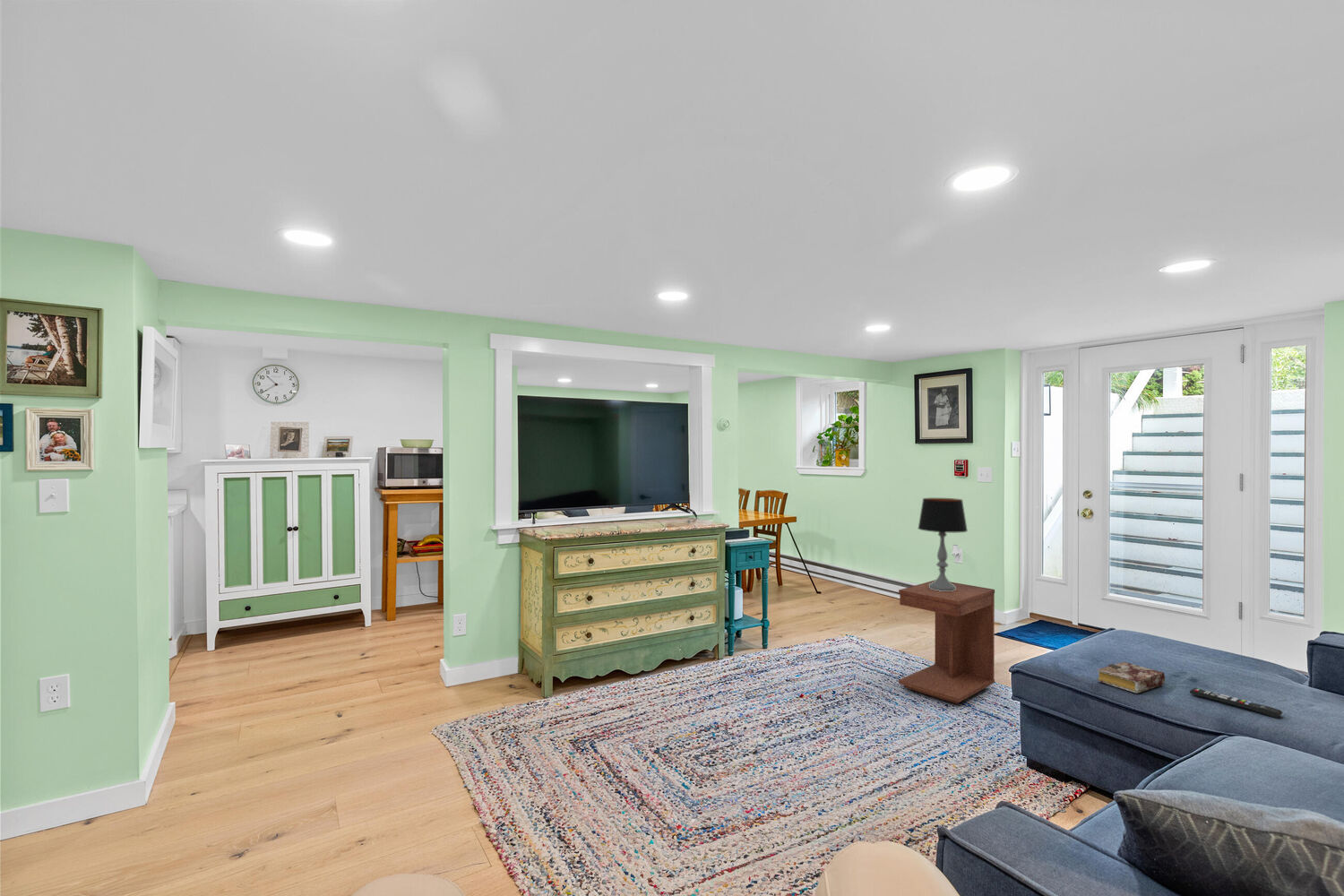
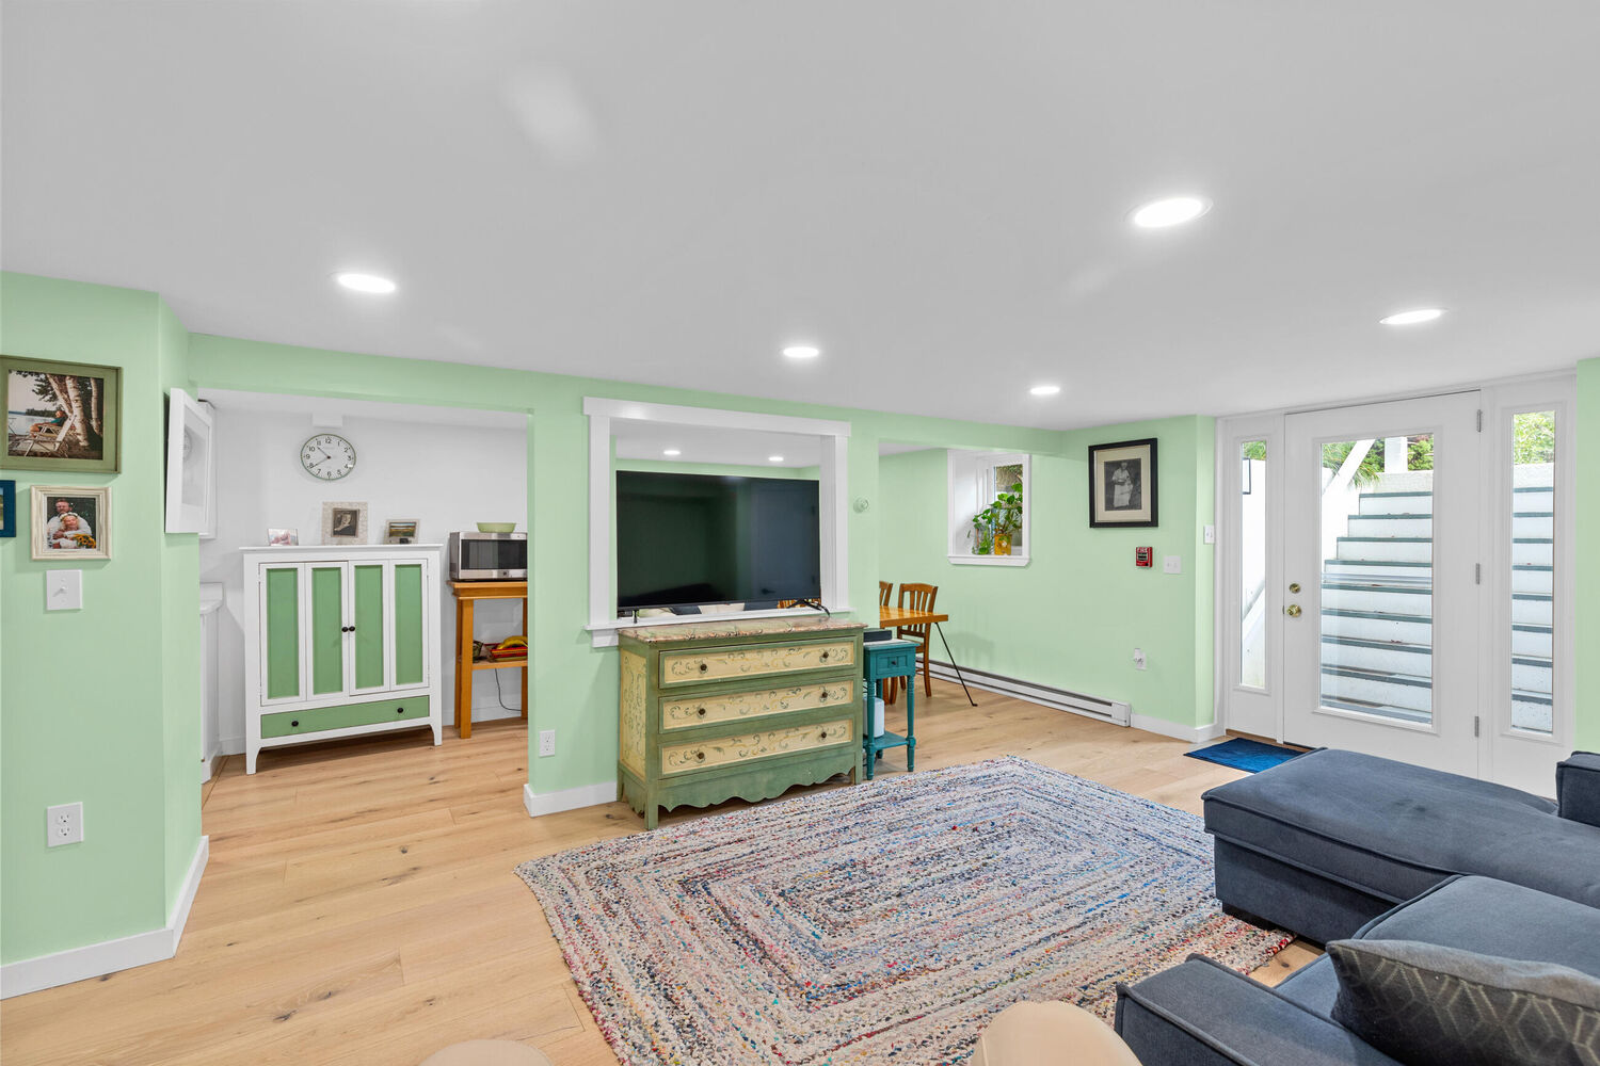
- book [1097,661,1166,694]
- remote control [1189,687,1283,719]
- table lamp [918,497,969,591]
- side table [898,579,995,704]
